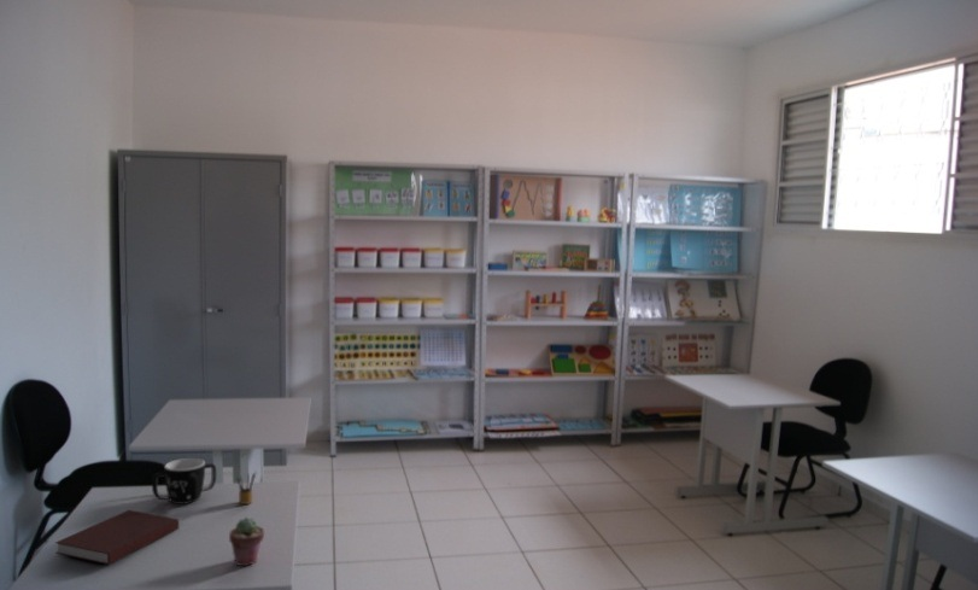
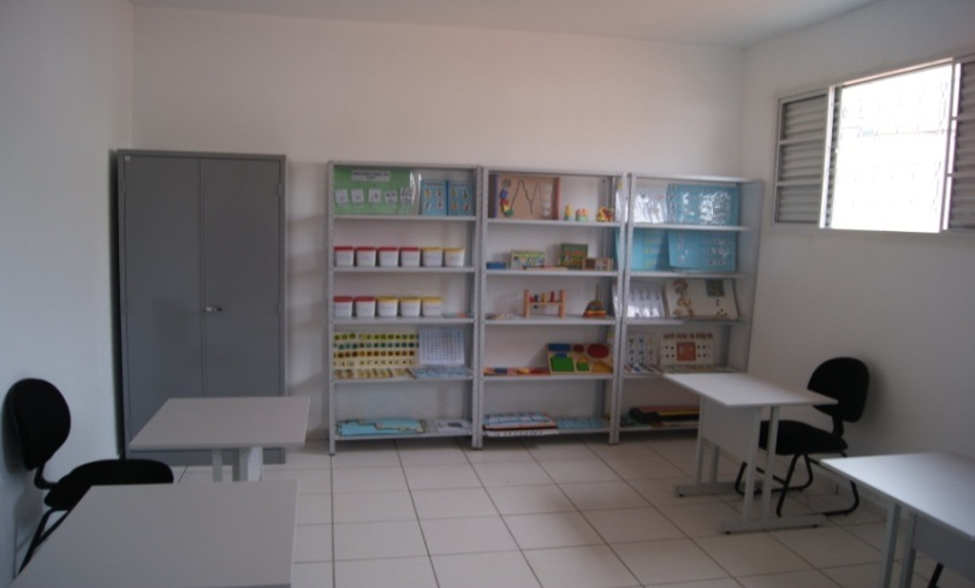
- potted succulent [228,516,265,567]
- notebook [54,509,180,566]
- pencil box [235,469,258,506]
- mug [151,457,217,506]
